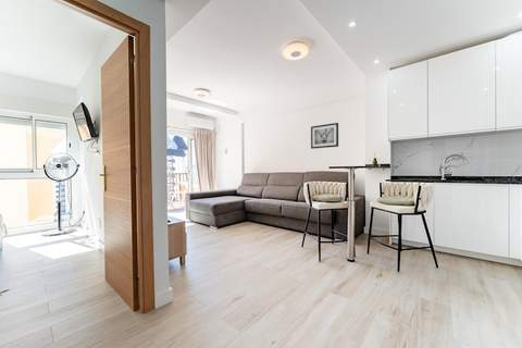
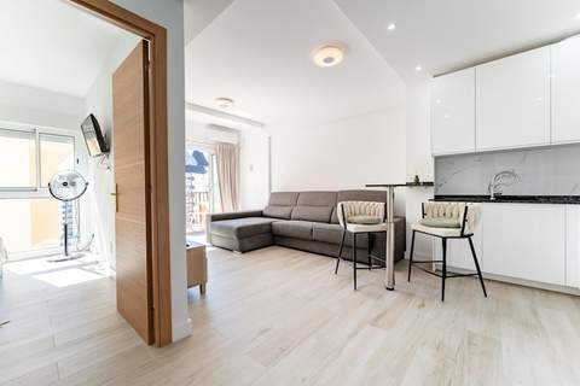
- wall art [310,122,339,150]
